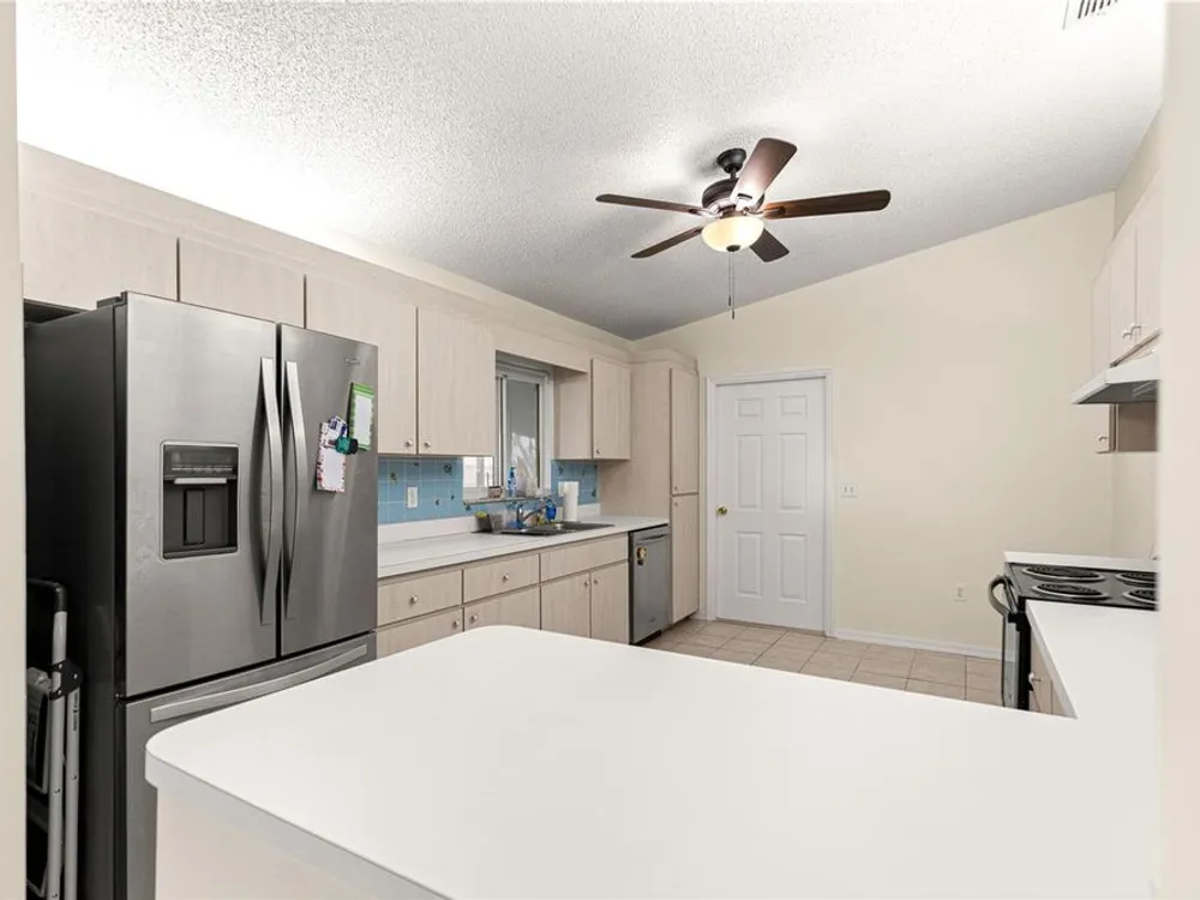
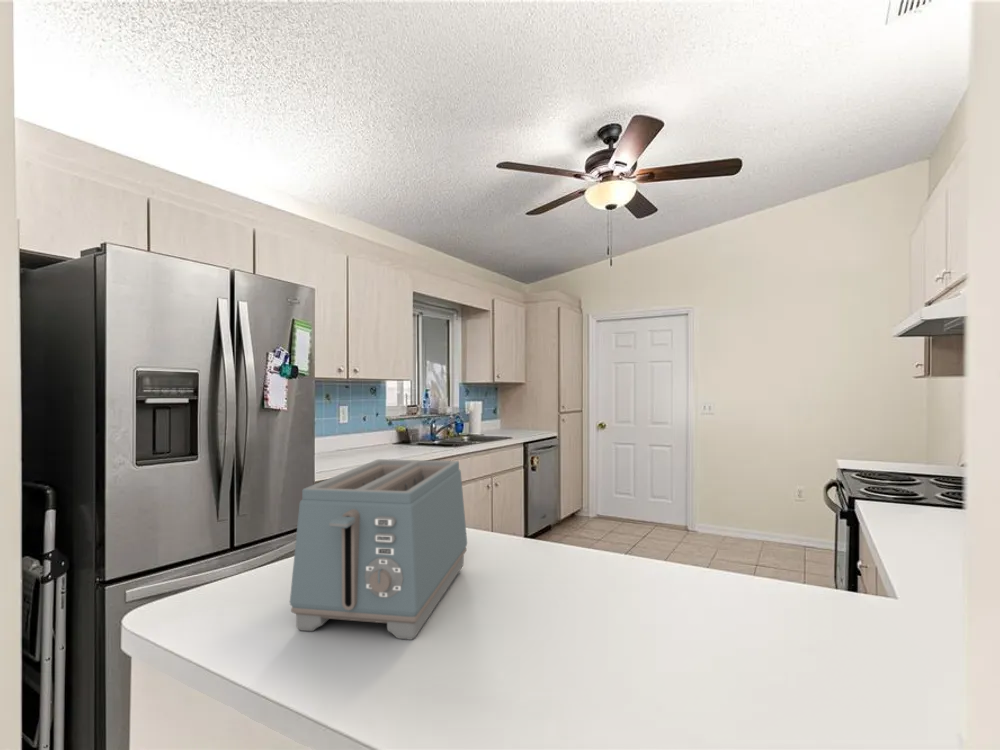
+ toaster [289,458,468,641]
